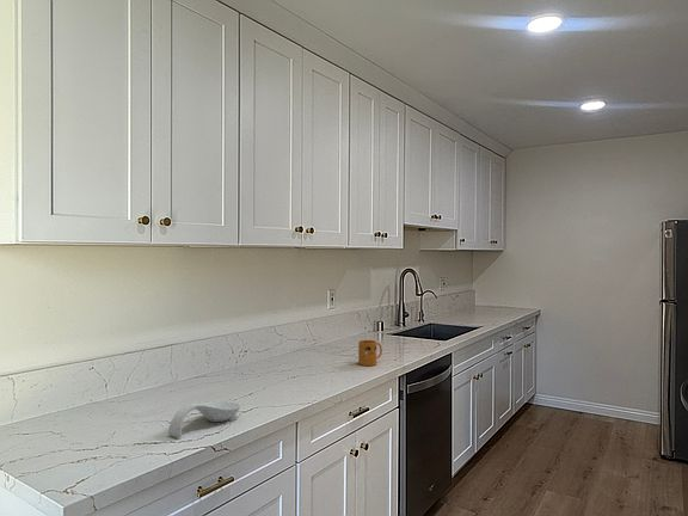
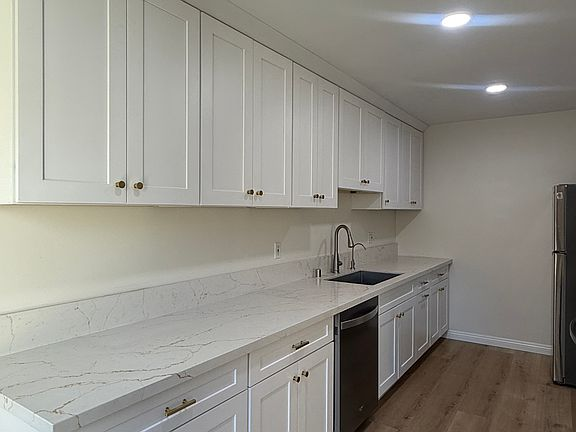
- spoon rest [167,400,241,438]
- mug [357,339,383,367]
